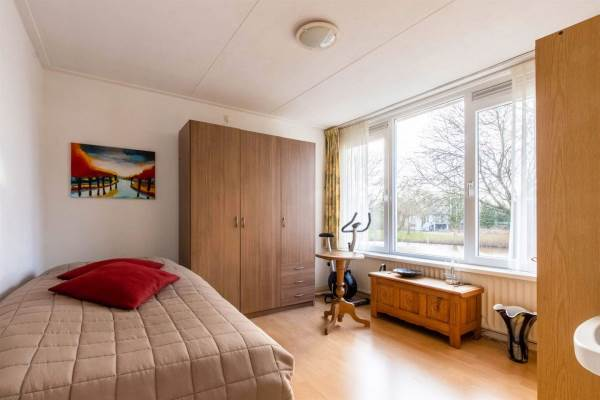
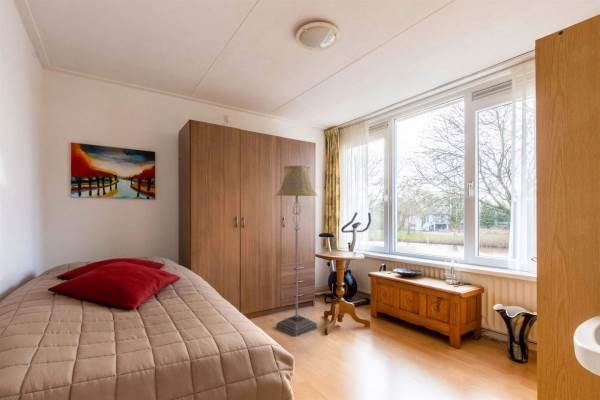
+ floor lamp [275,165,318,337]
